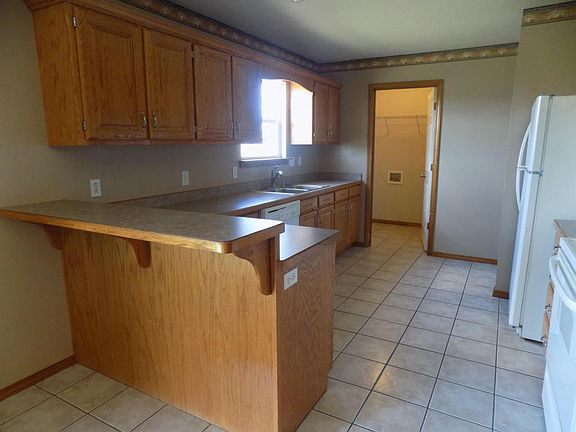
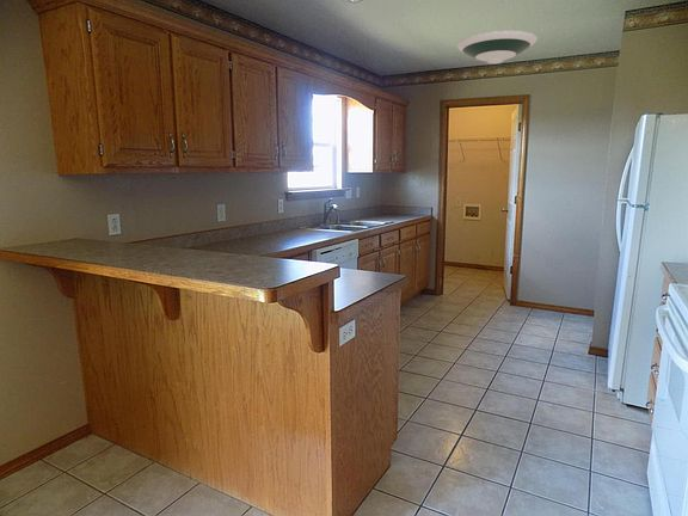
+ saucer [456,30,539,64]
